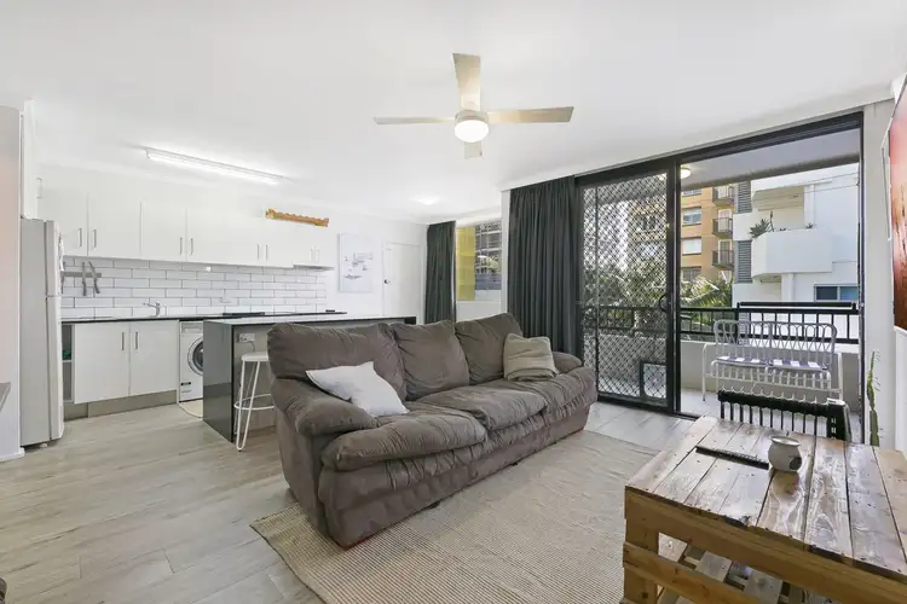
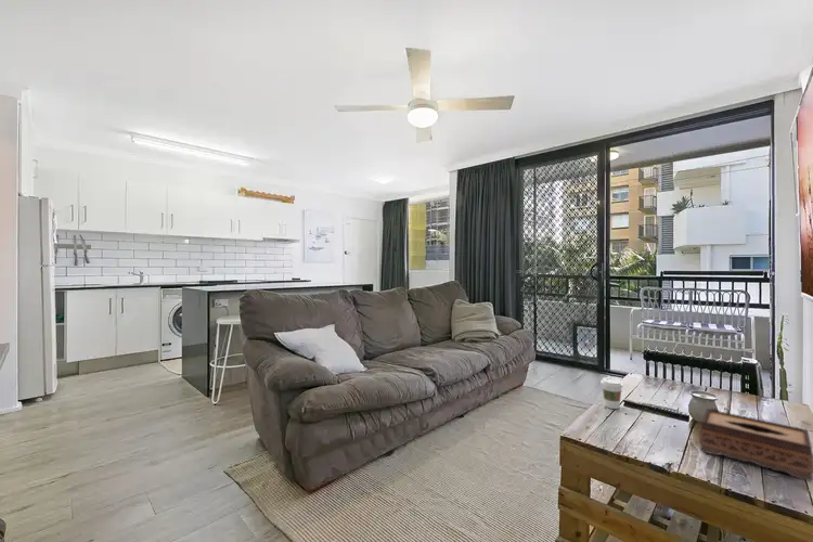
+ tissue box [699,408,813,482]
+ coffee cup [599,376,624,410]
